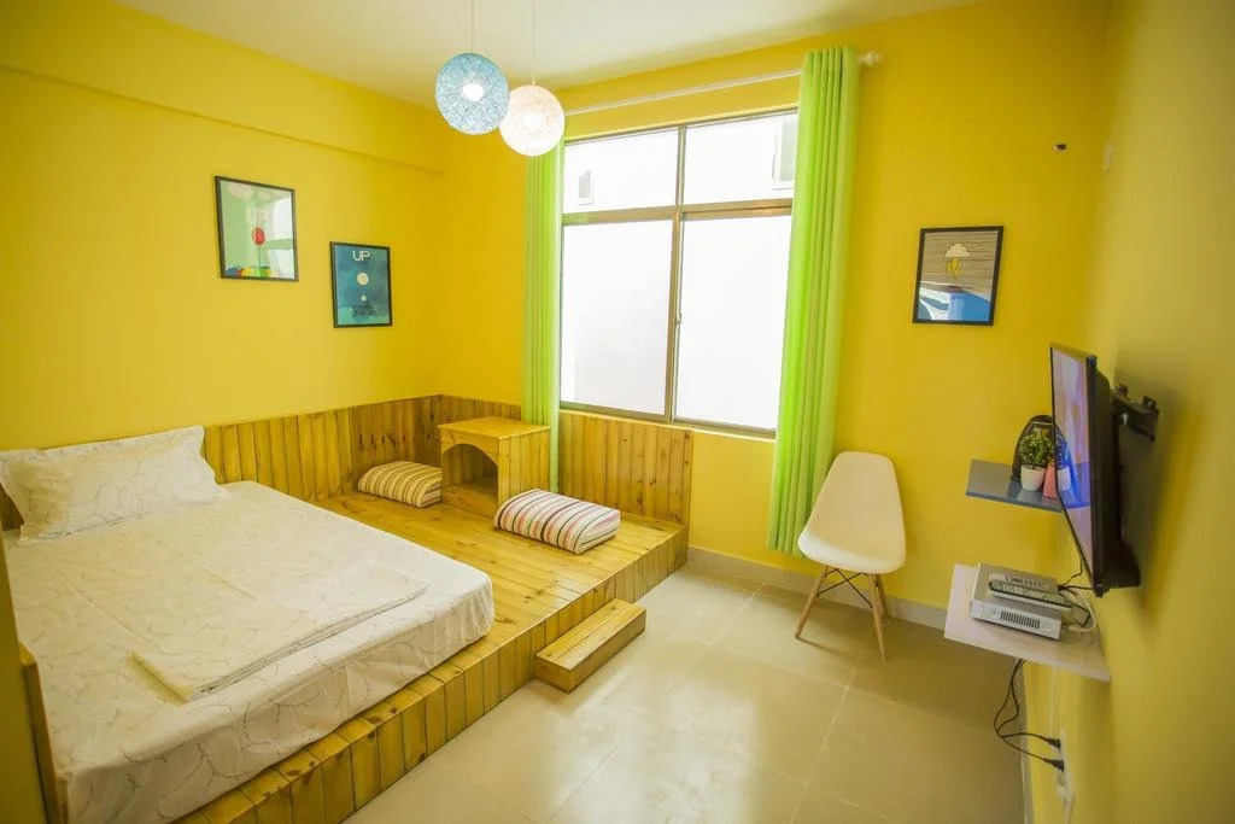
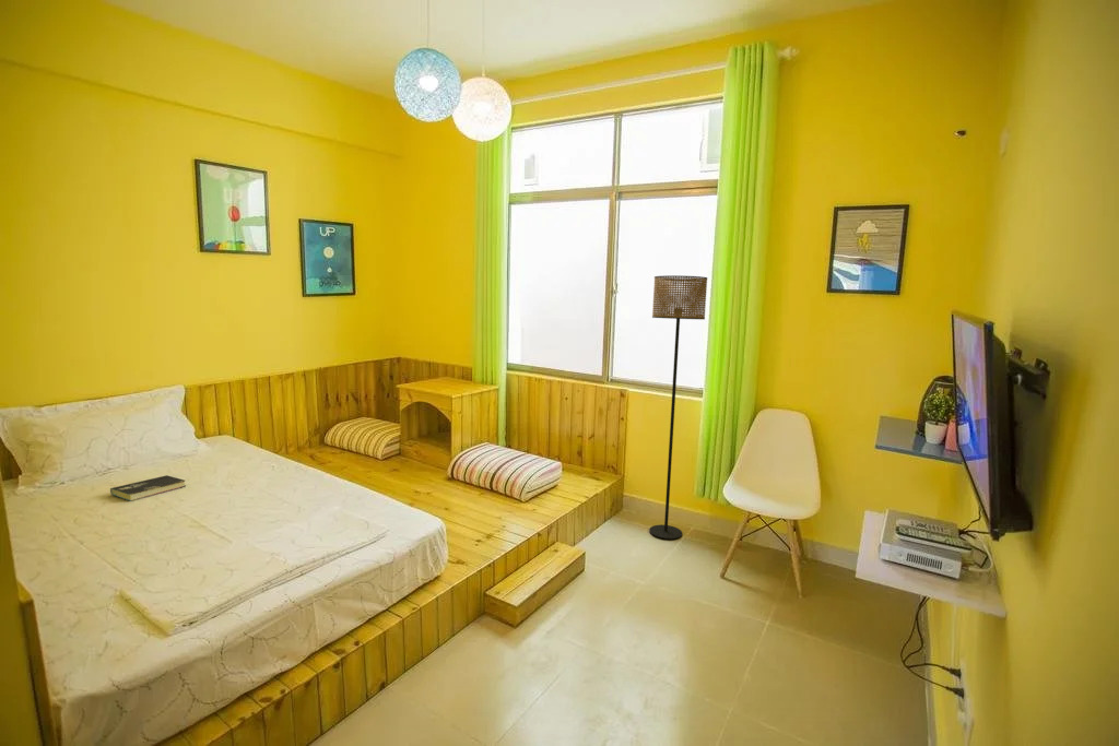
+ floor lamp [648,274,708,541]
+ book [109,474,187,502]
